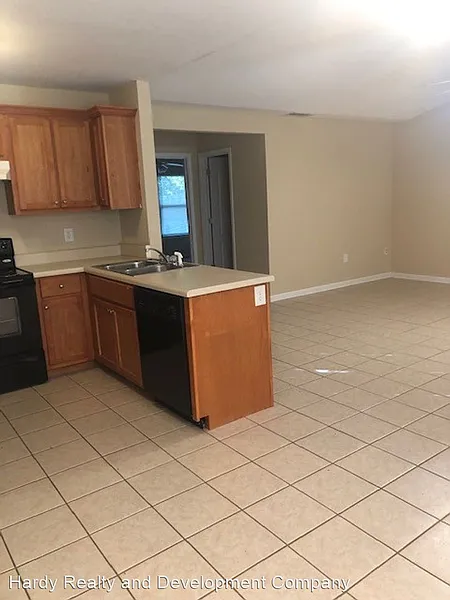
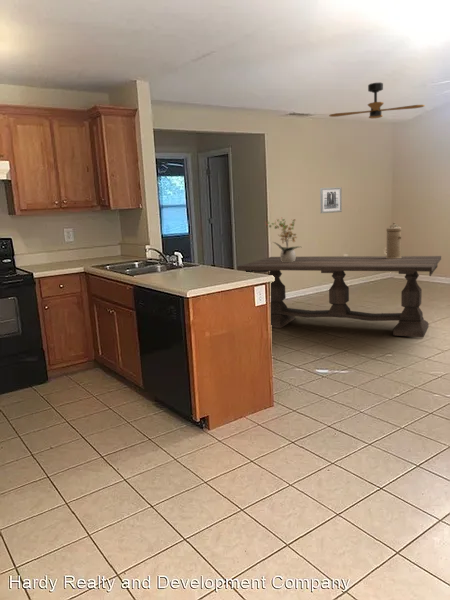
+ wall art [319,186,343,214]
+ ceiling fan [328,82,426,119]
+ dining table [236,255,442,338]
+ potted plant [264,217,301,262]
+ water filter [385,221,403,259]
